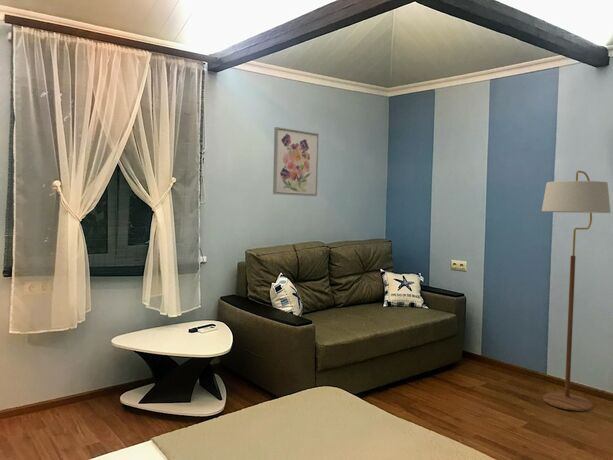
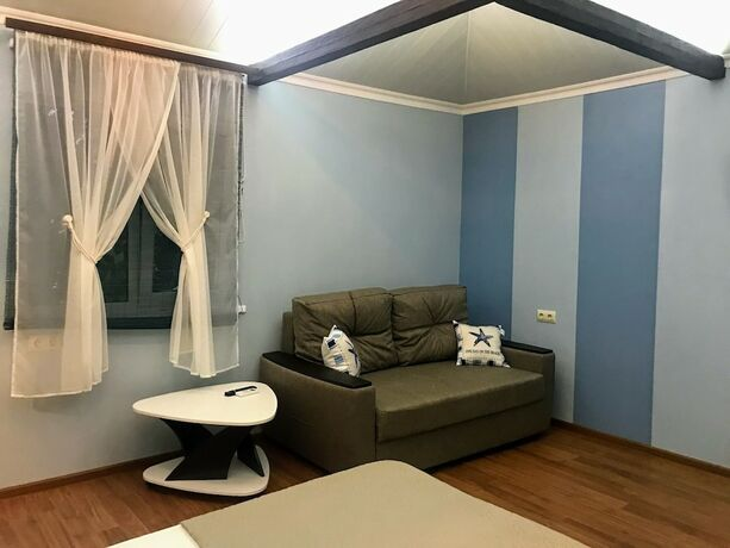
- wall art [272,126,320,197]
- floor lamp [541,170,612,412]
